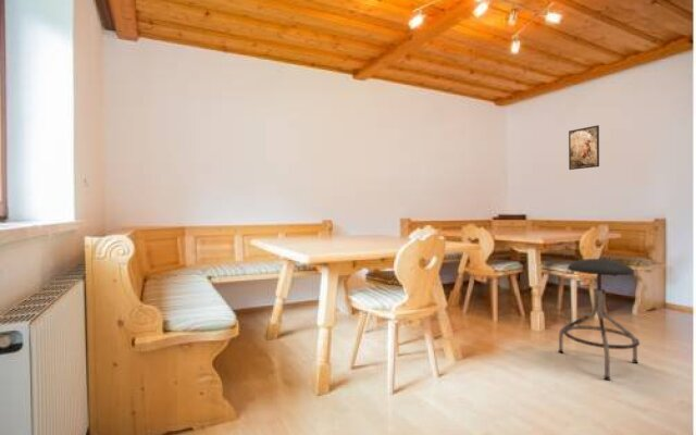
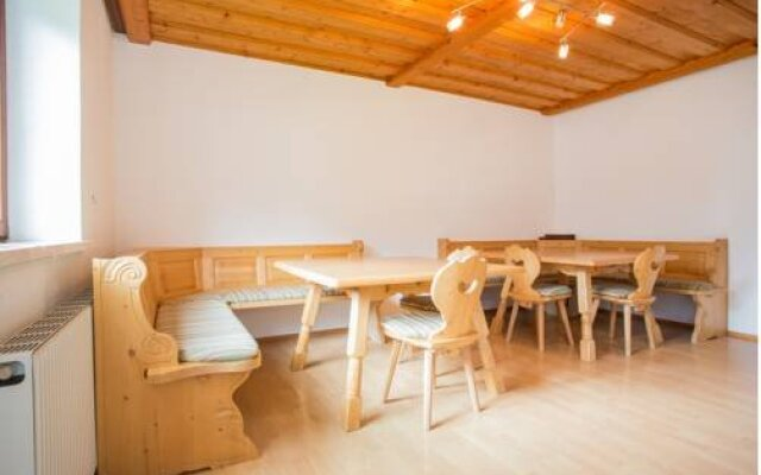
- stool [558,258,641,382]
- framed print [568,124,600,171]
